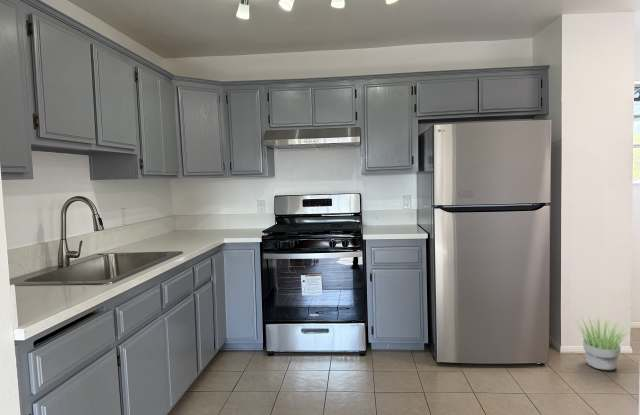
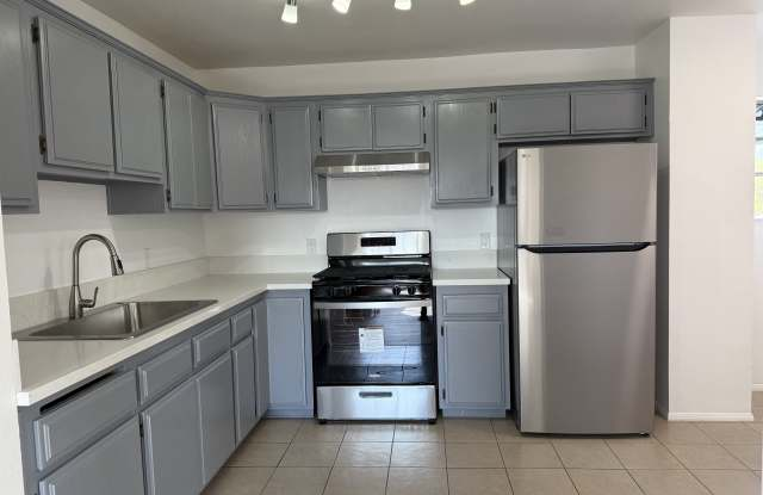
- potted plant [572,315,632,371]
